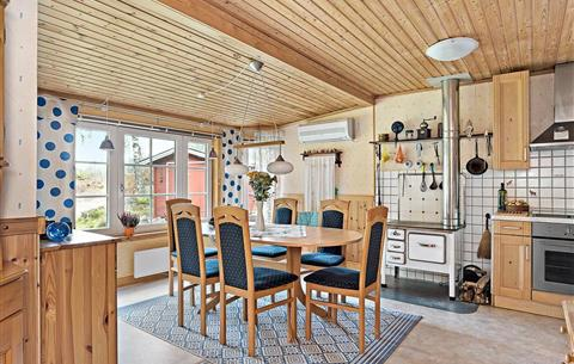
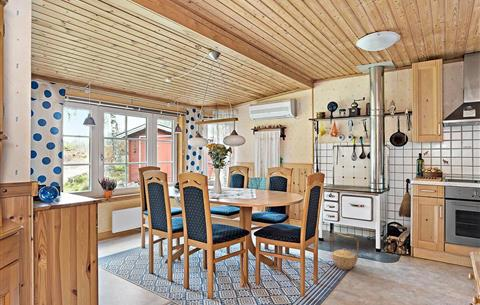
+ basket [330,232,360,271]
